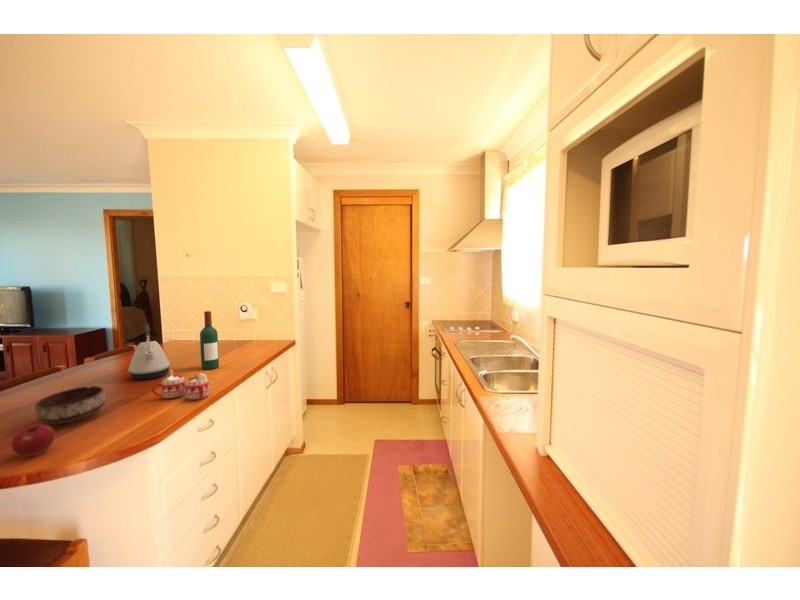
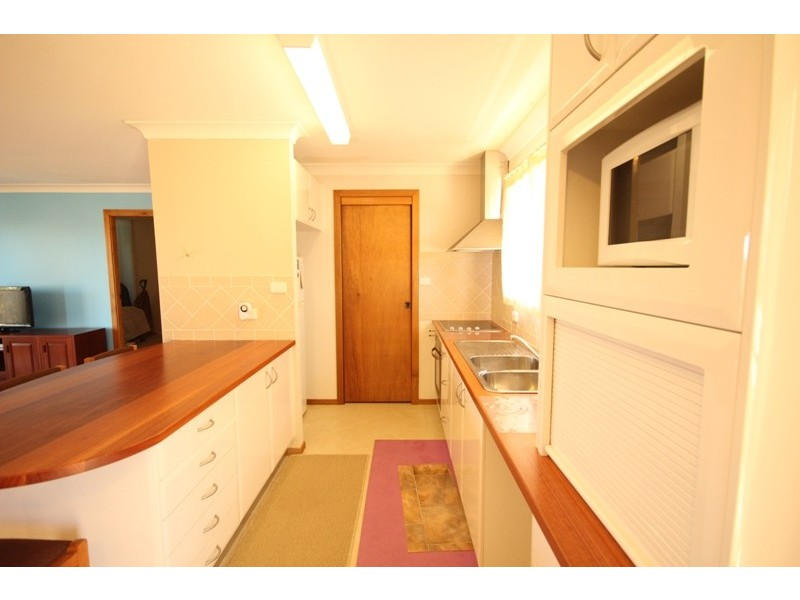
- bowl [34,385,107,425]
- apple [10,423,56,458]
- kettle [128,323,171,381]
- wine bottle [199,310,220,371]
- mug [151,369,211,401]
